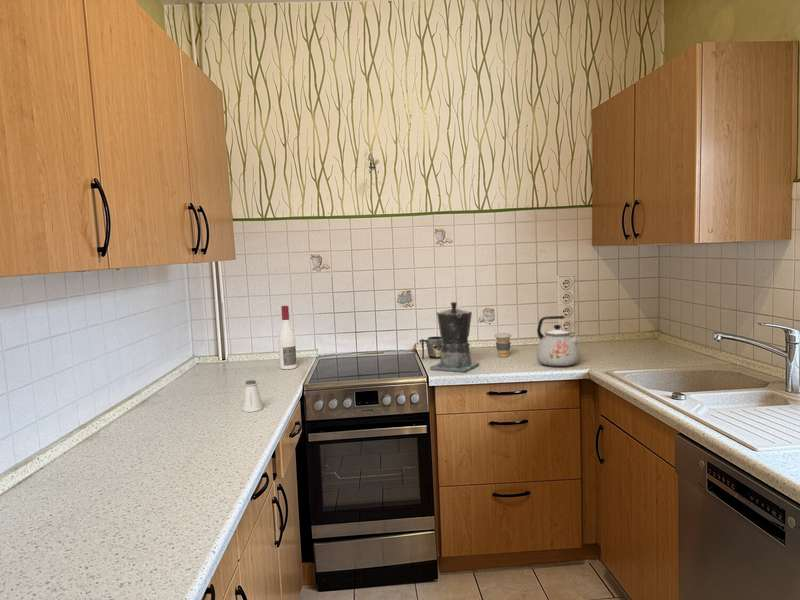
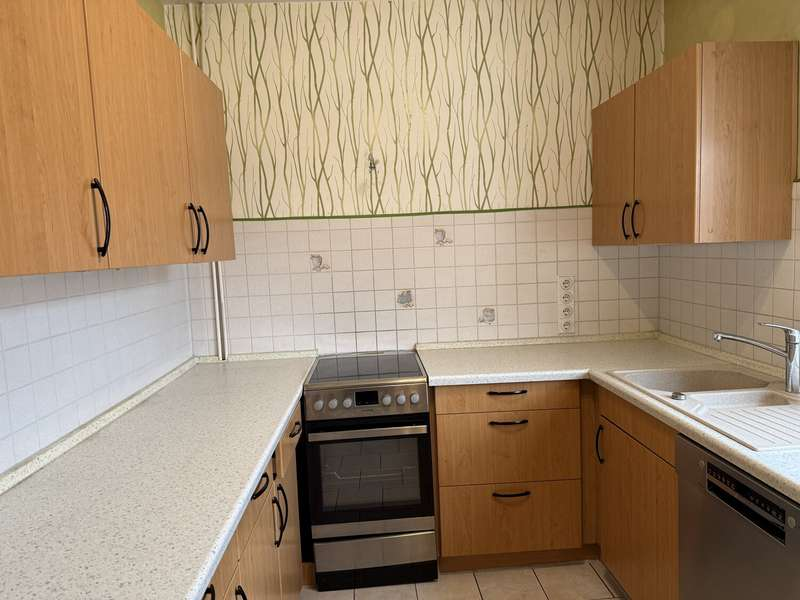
- coffee maker [429,301,480,373]
- kettle [536,315,581,367]
- coffee cup [493,332,512,358]
- alcohol [277,305,298,370]
- mug [418,335,442,360]
- saltshaker [241,379,264,413]
